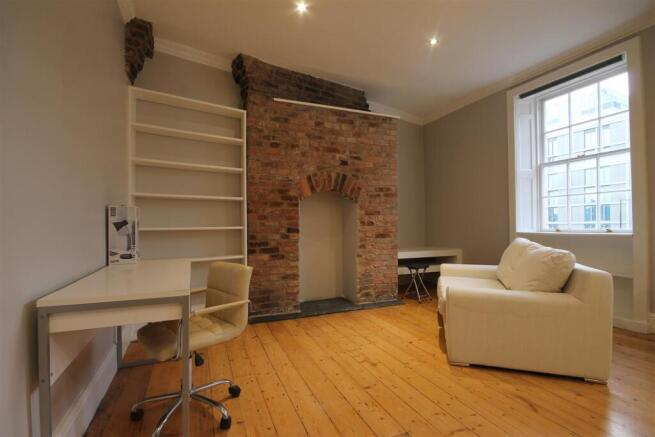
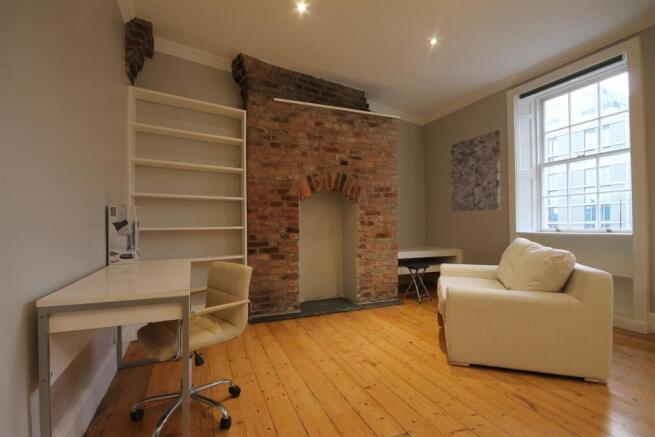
+ wall art [450,130,501,212]
